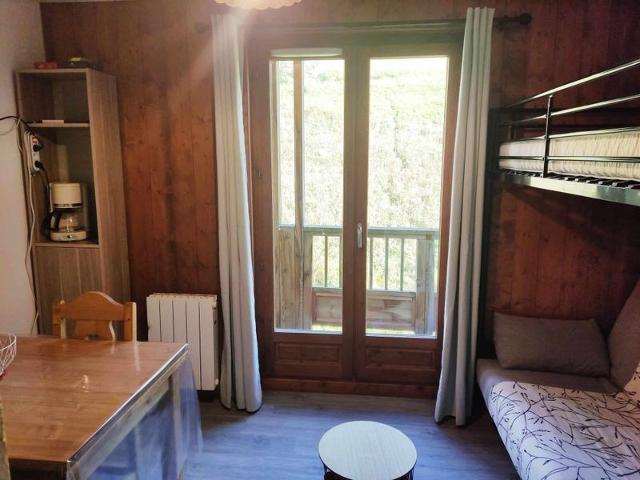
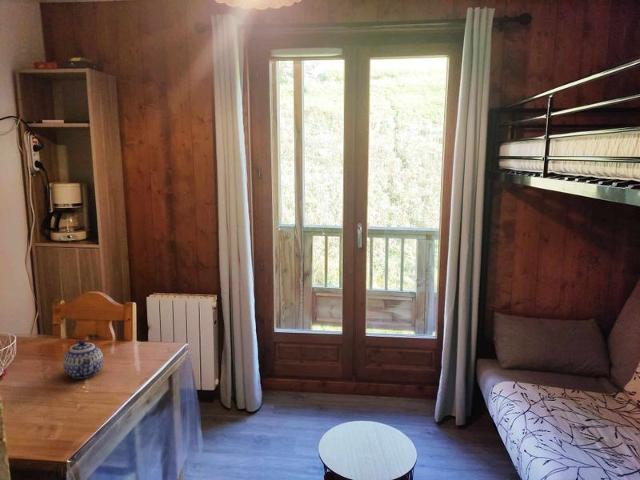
+ teapot [62,339,104,380]
